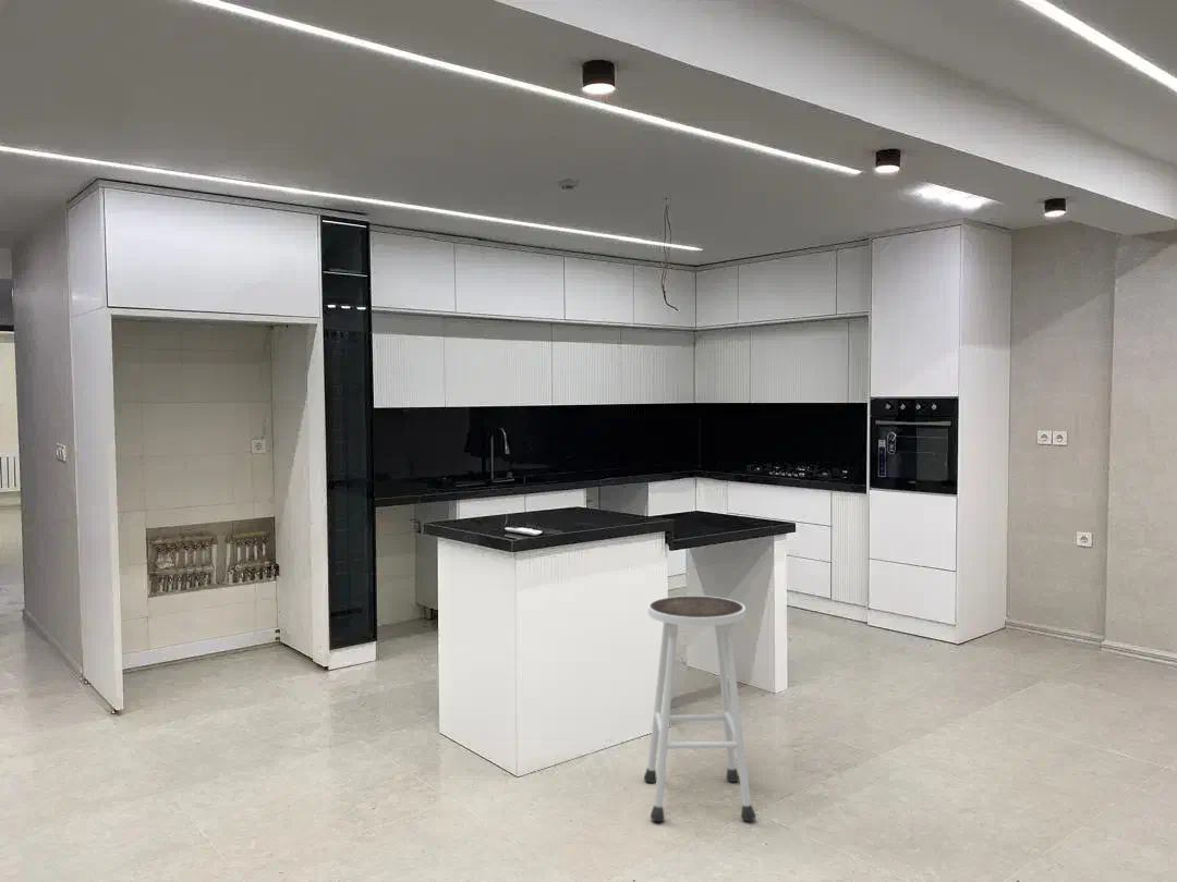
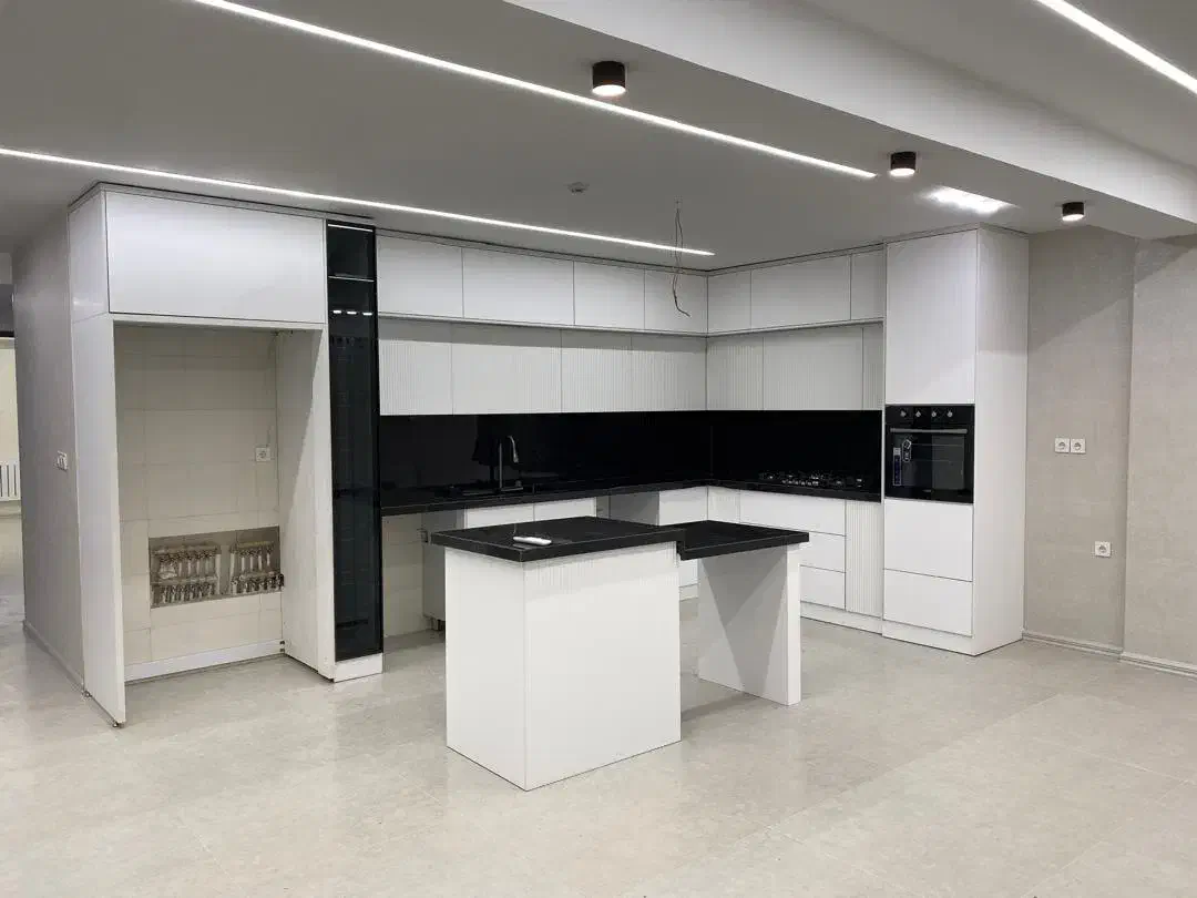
- stool [643,595,756,822]
